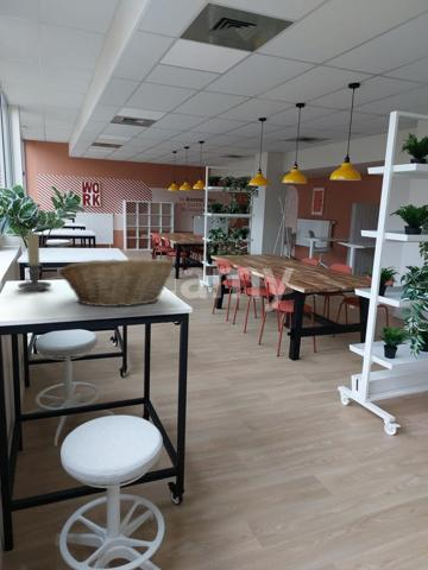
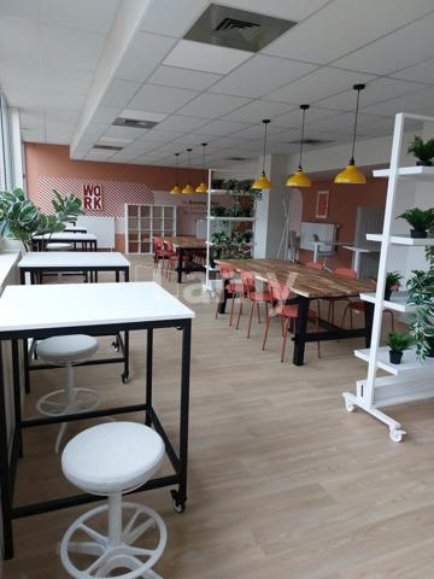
- candle holder [17,230,52,292]
- fruit basket [57,258,176,308]
